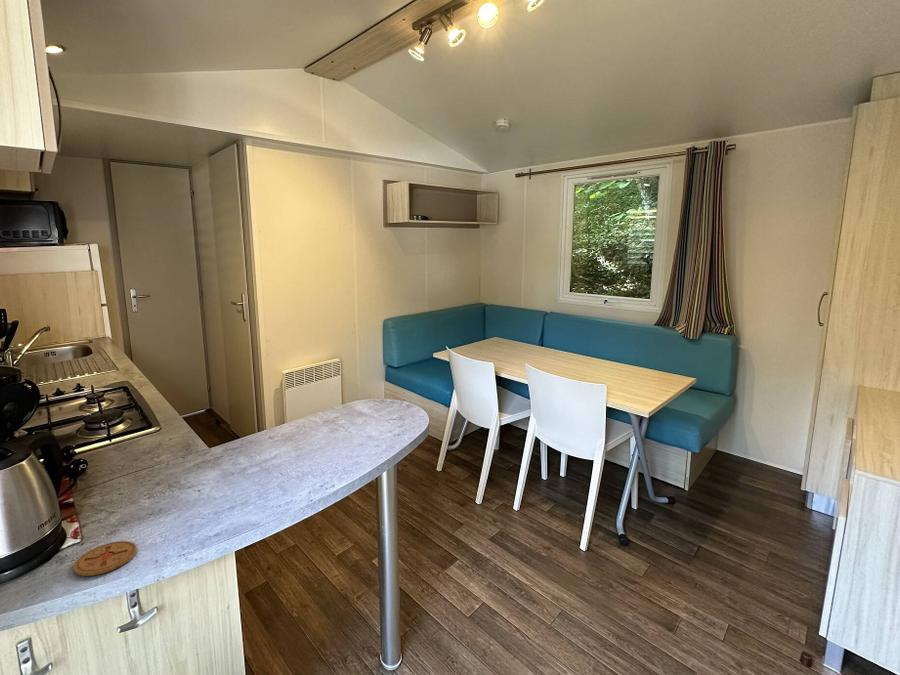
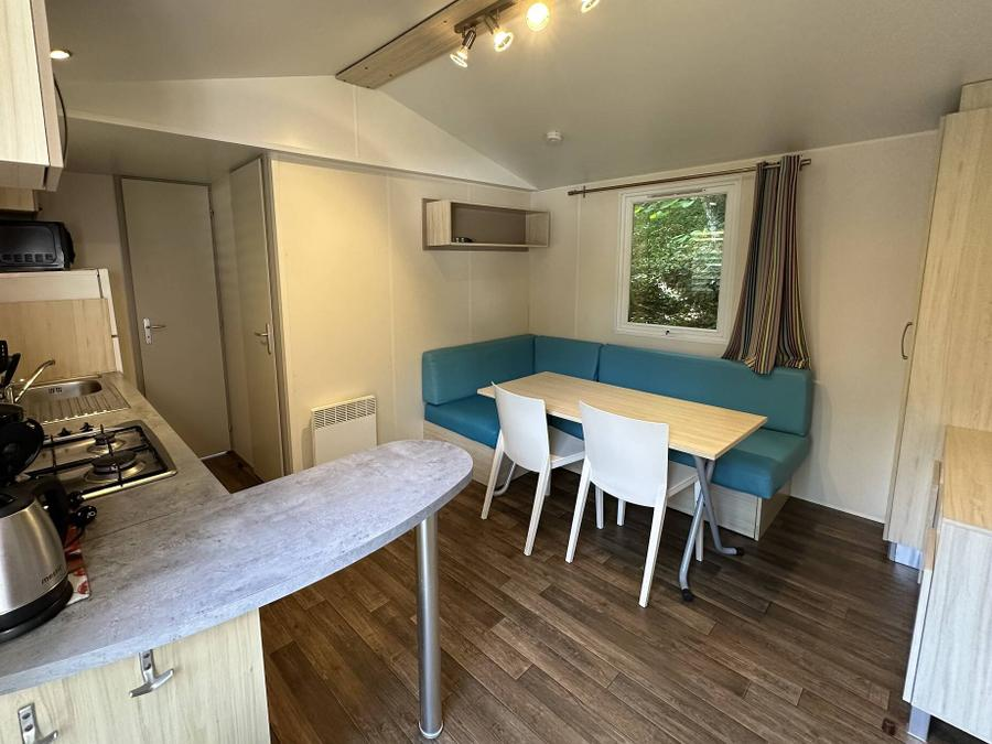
- coaster [72,540,138,577]
